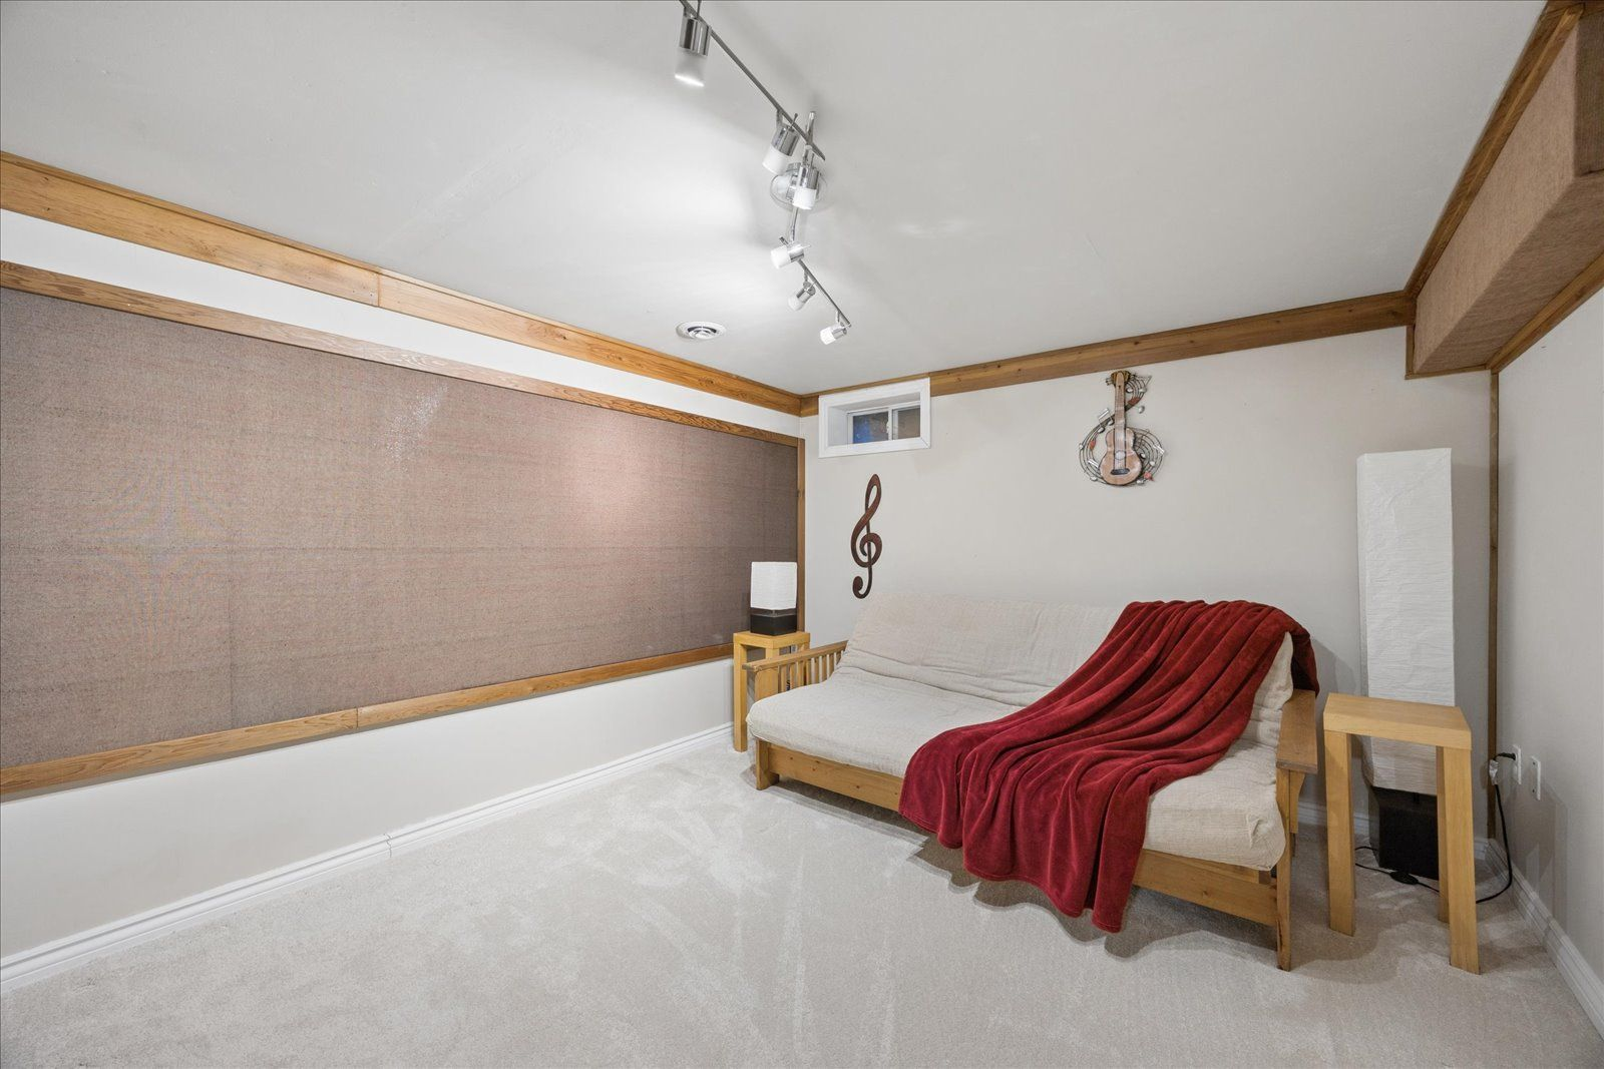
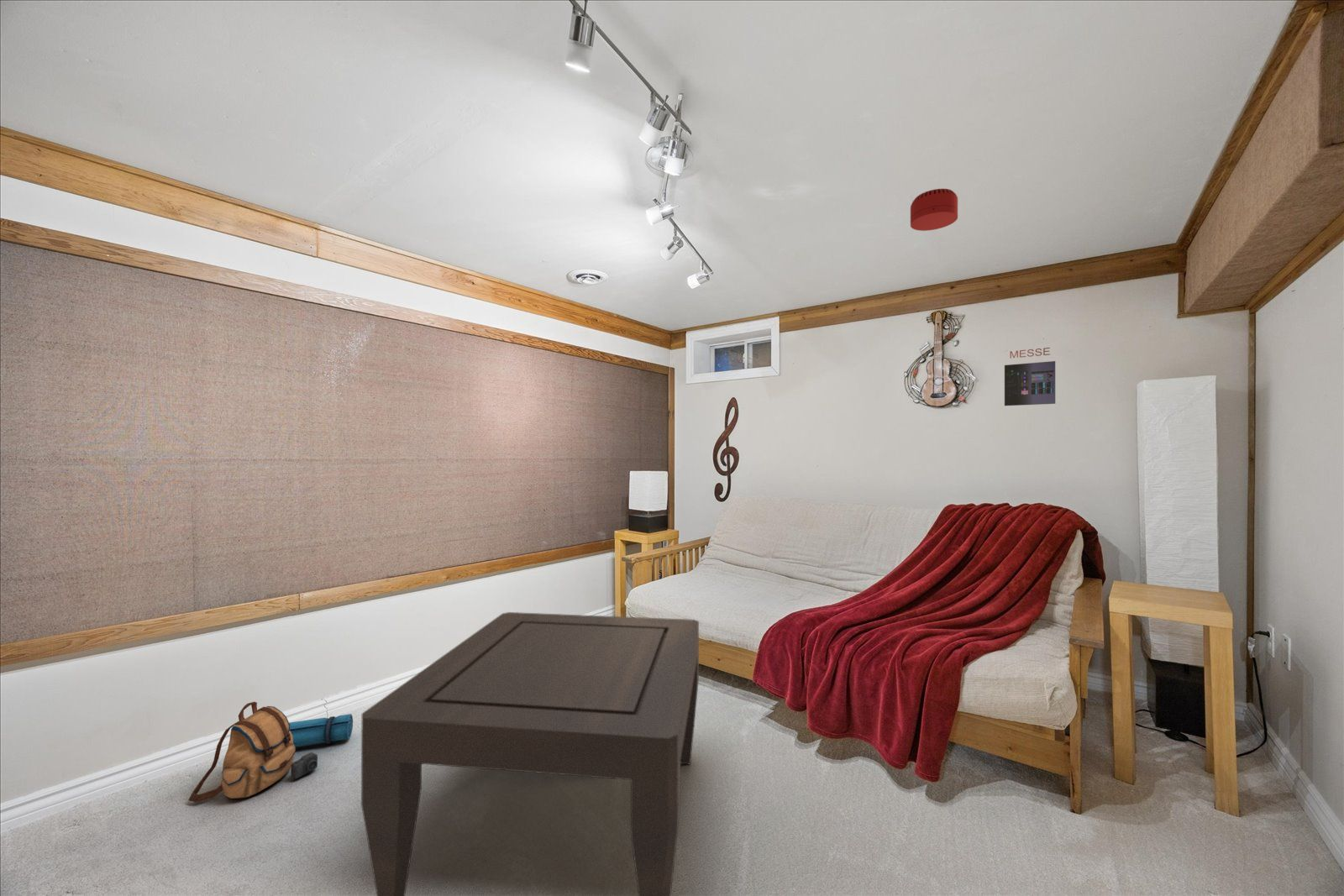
+ coffee table [360,611,700,896]
+ album cover [1004,347,1056,406]
+ smoke detector [910,188,958,232]
+ backpack [187,701,354,804]
